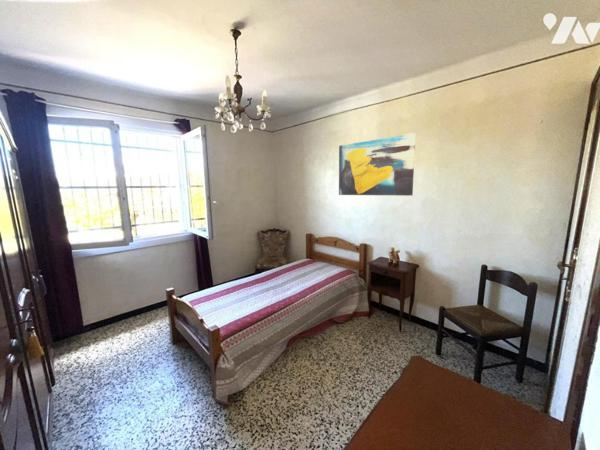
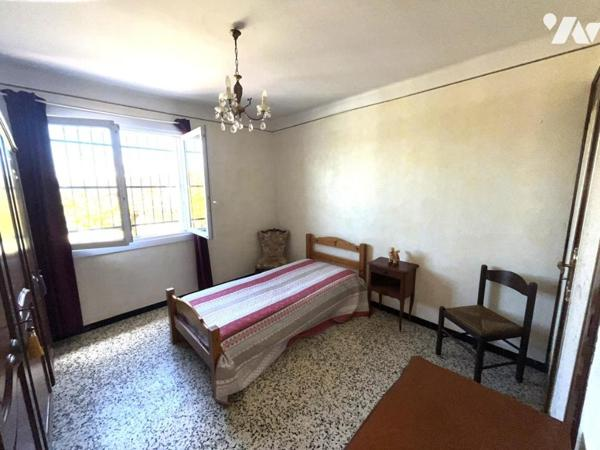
- wall art [338,132,417,197]
